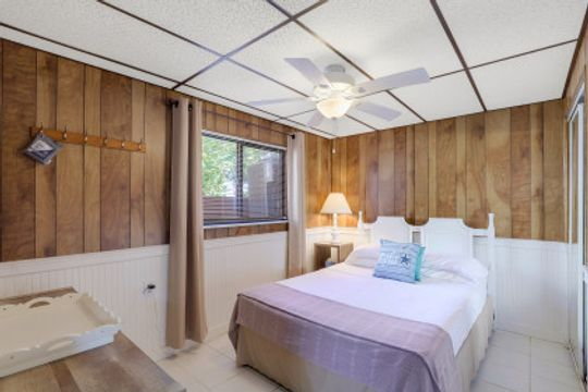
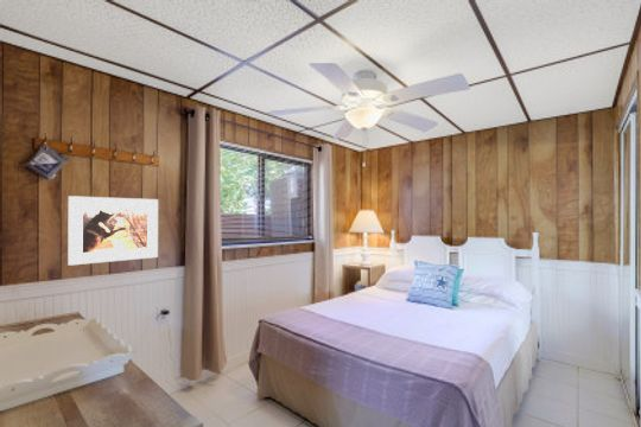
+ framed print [66,195,159,267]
